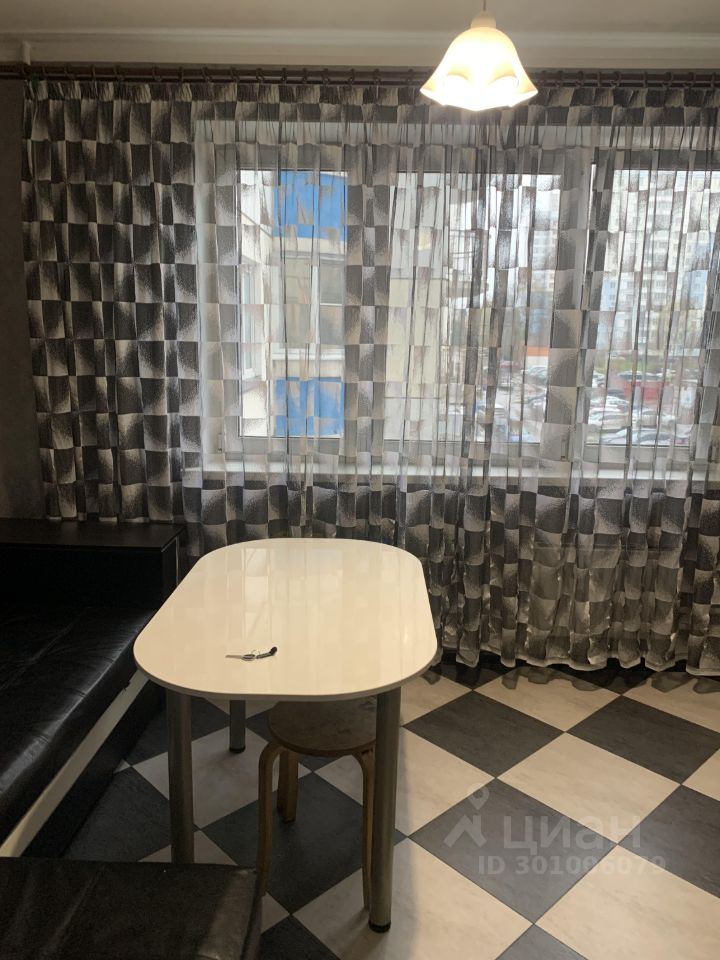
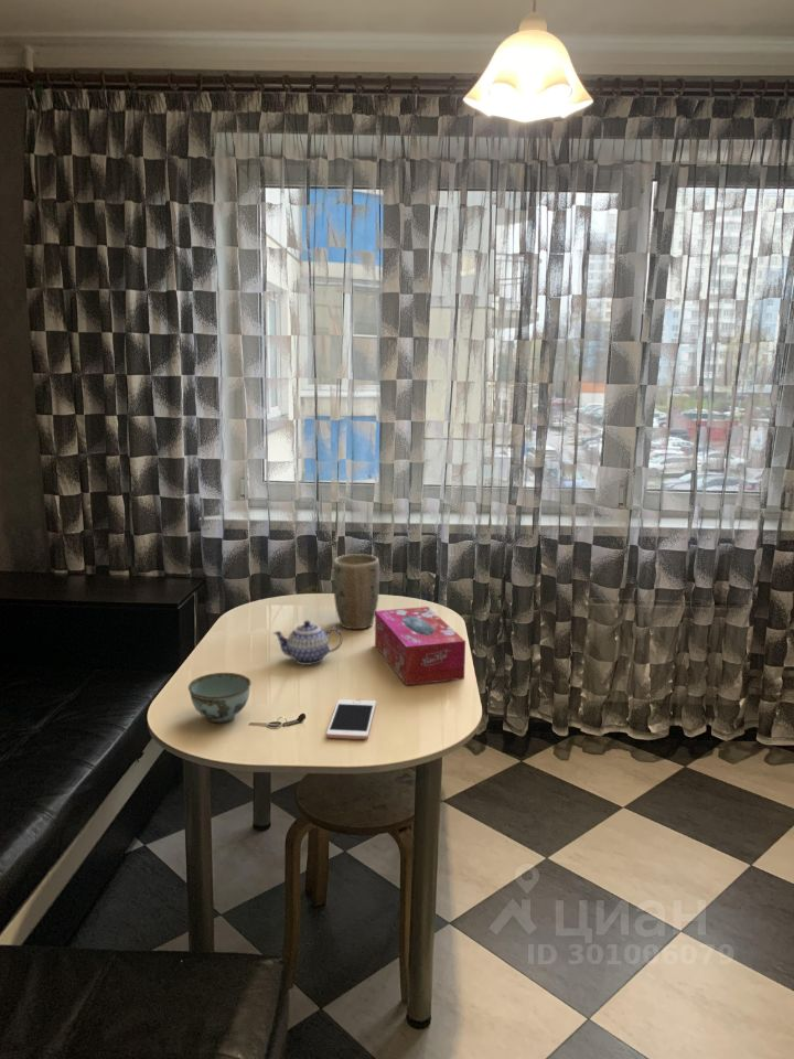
+ tissue box [374,606,466,686]
+ plant pot [333,553,380,630]
+ cell phone [325,698,377,740]
+ teapot [272,619,343,666]
+ bowl [187,672,253,724]
